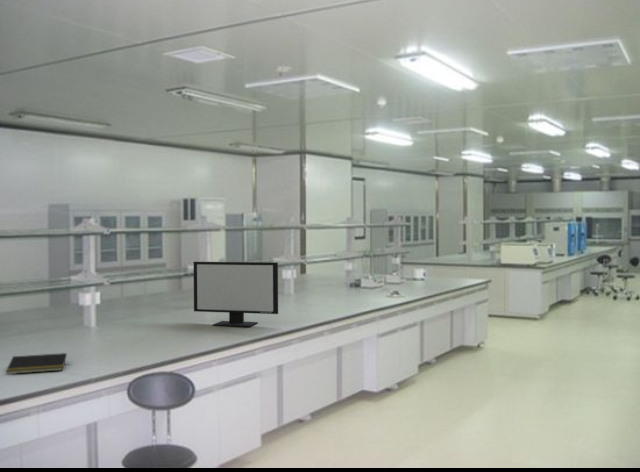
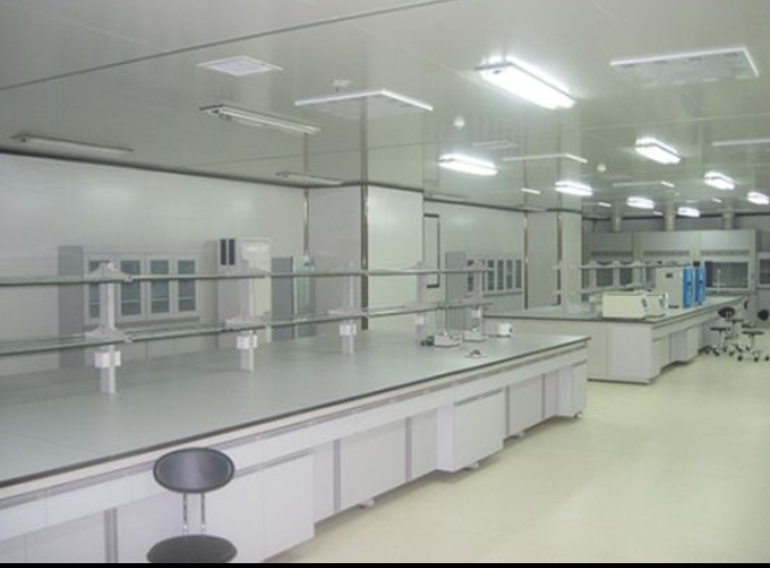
- computer monitor [193,261,279,328]
- notepad [5,352,68,375]
